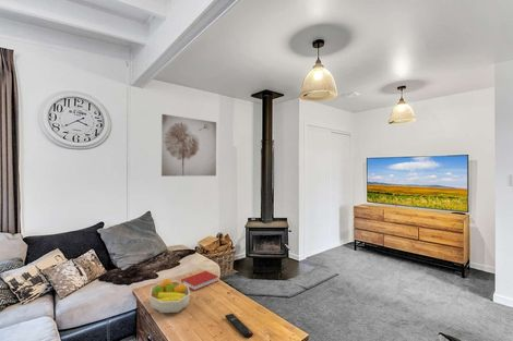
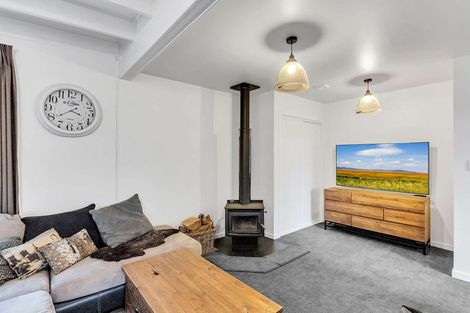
- fruit bowl [148,278,191,314]
- wall art [160,113,217,178]
- book [180,270,219,292]
- remote control [224,313,254,339]
